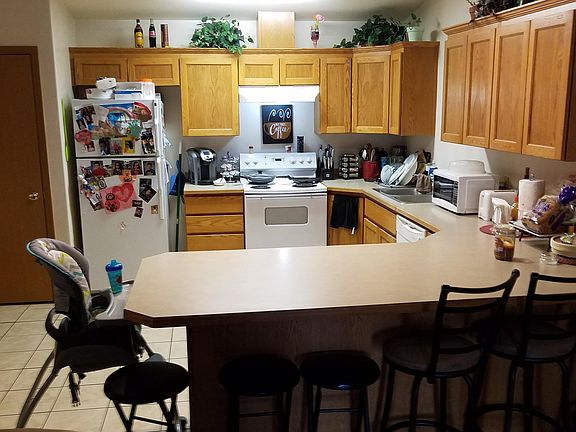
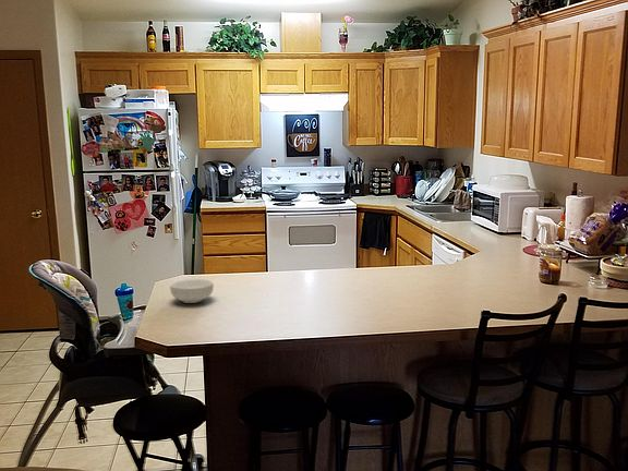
+ cereal bowl [169,278,215,304]
